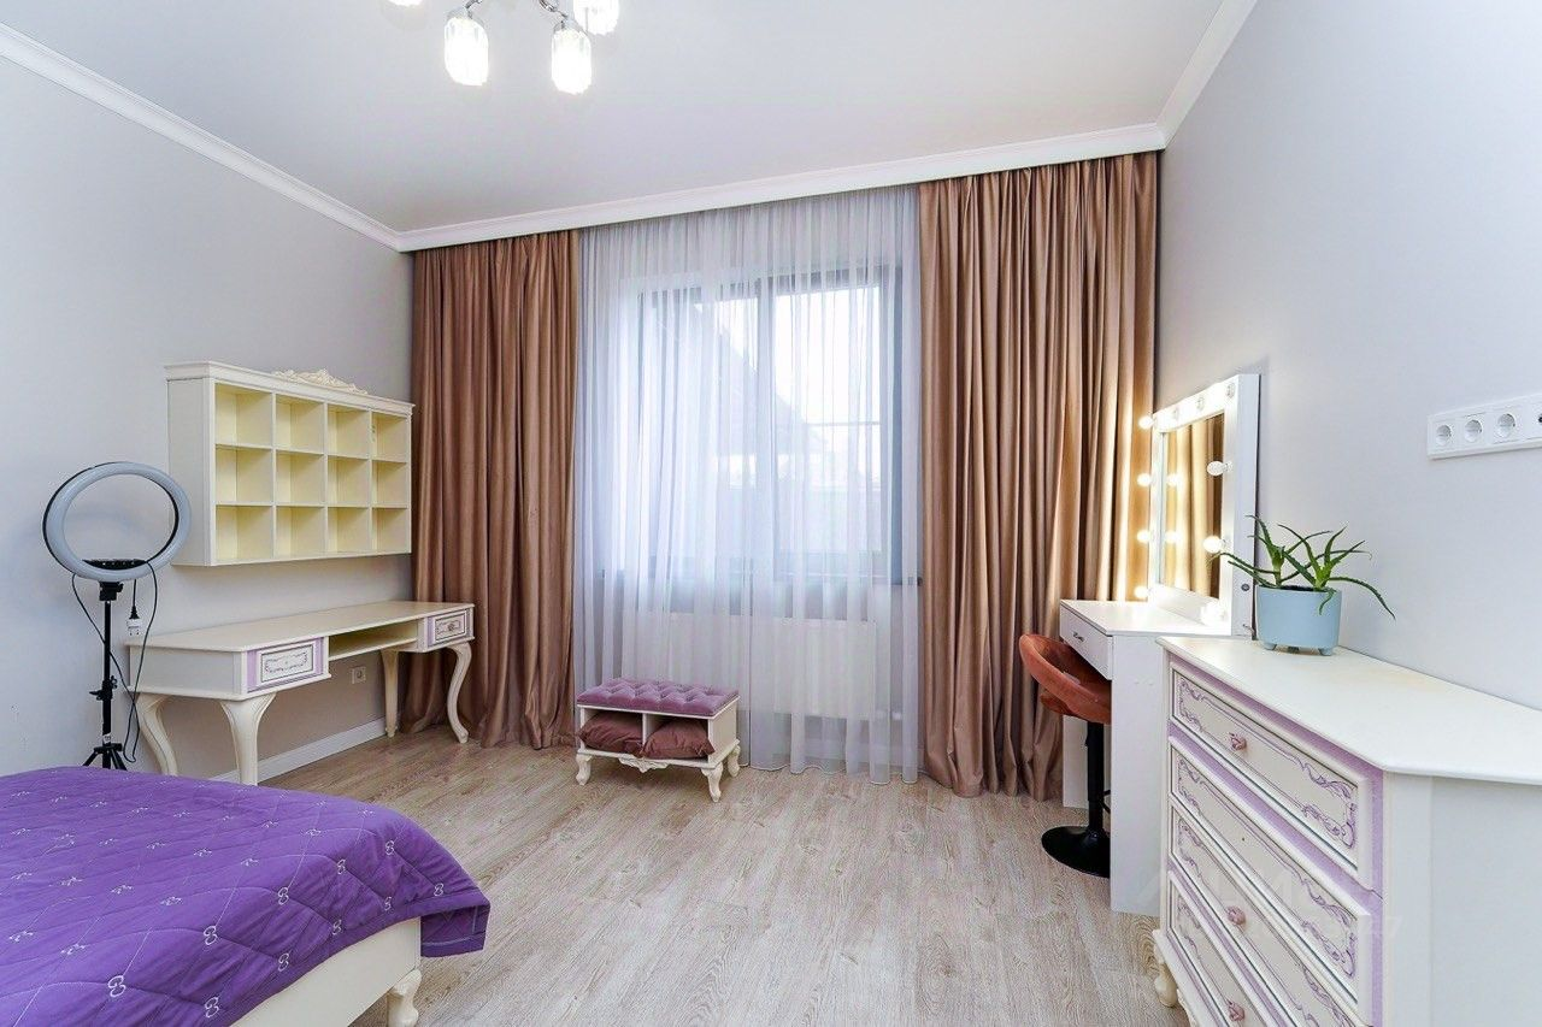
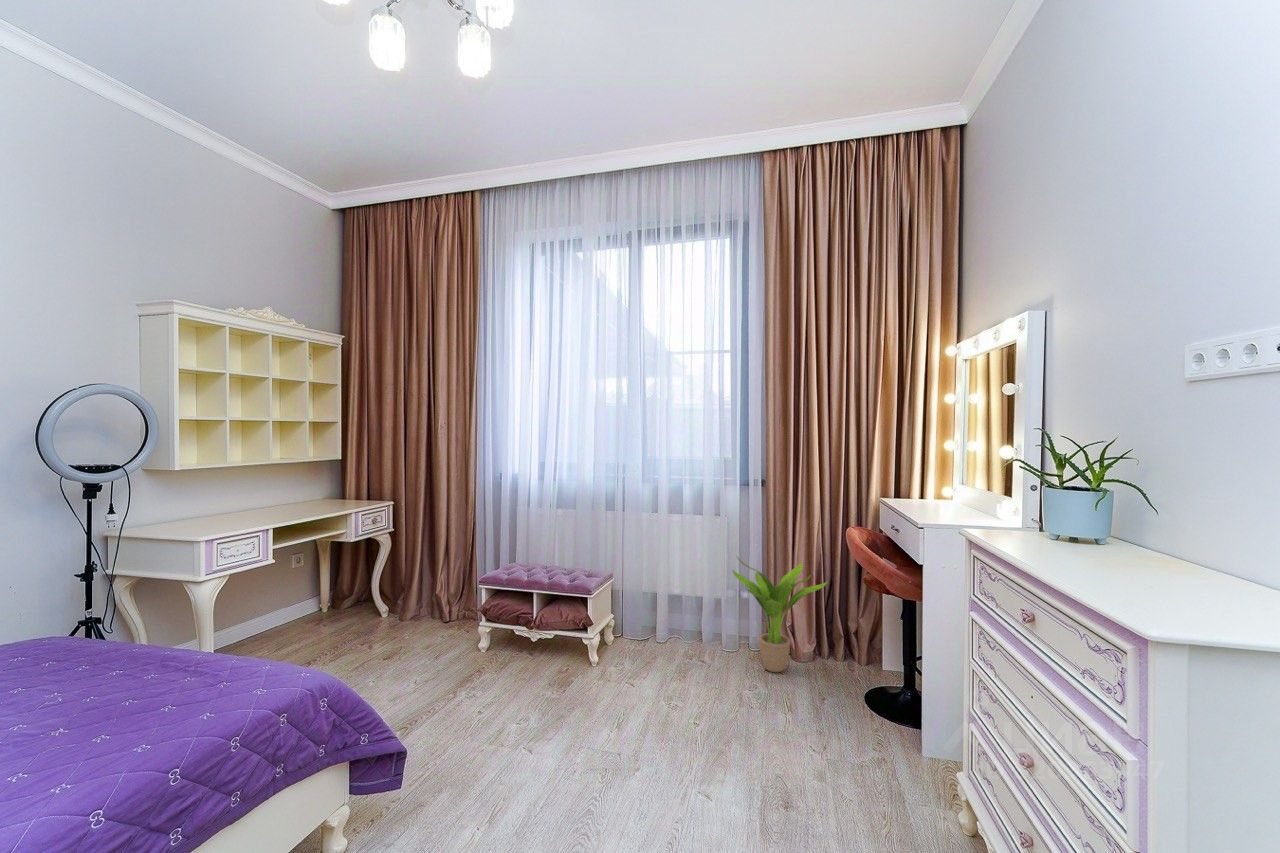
+ potted plant [731,555,828,673]
